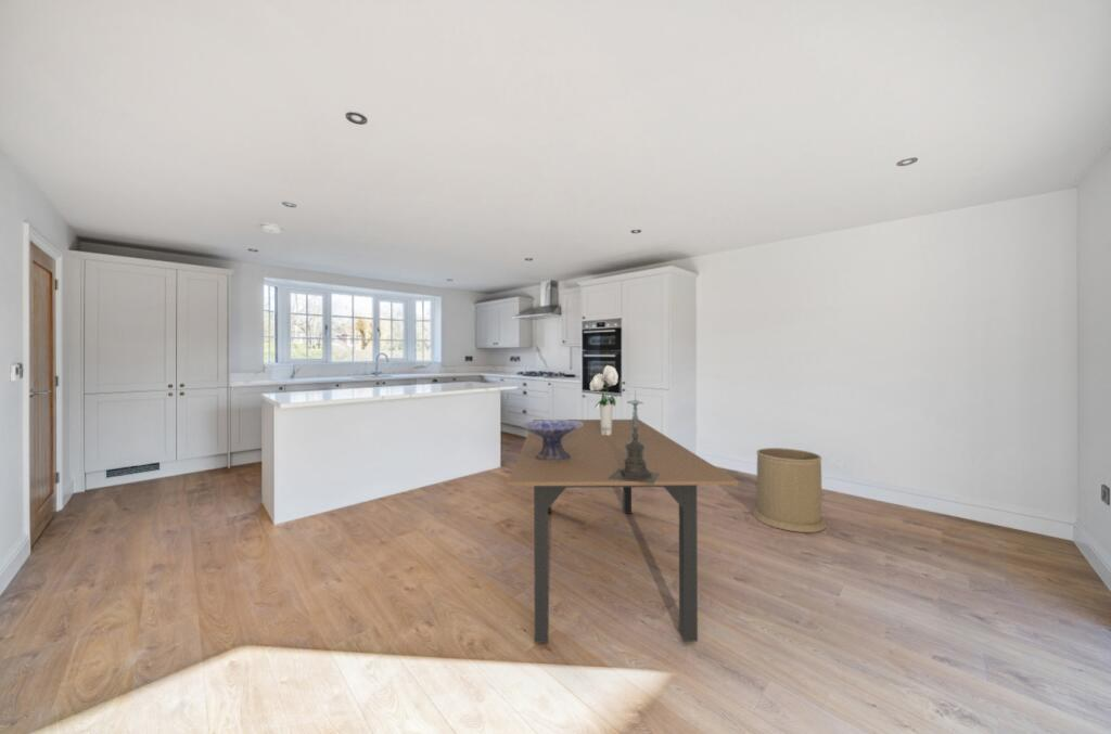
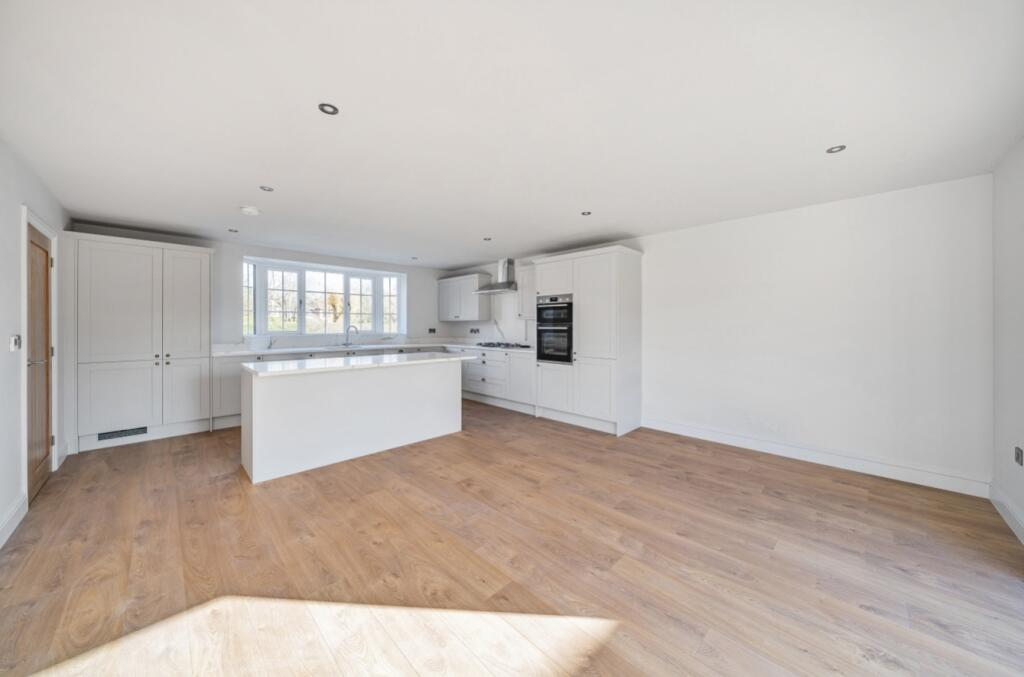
- bouquet [589,364,620,435]
- decorative bowl [521,418,583,461]
- candle holder [609,388,661,484]
- dining table [508,418,740,644]
- trash can [752,447,828,533]
